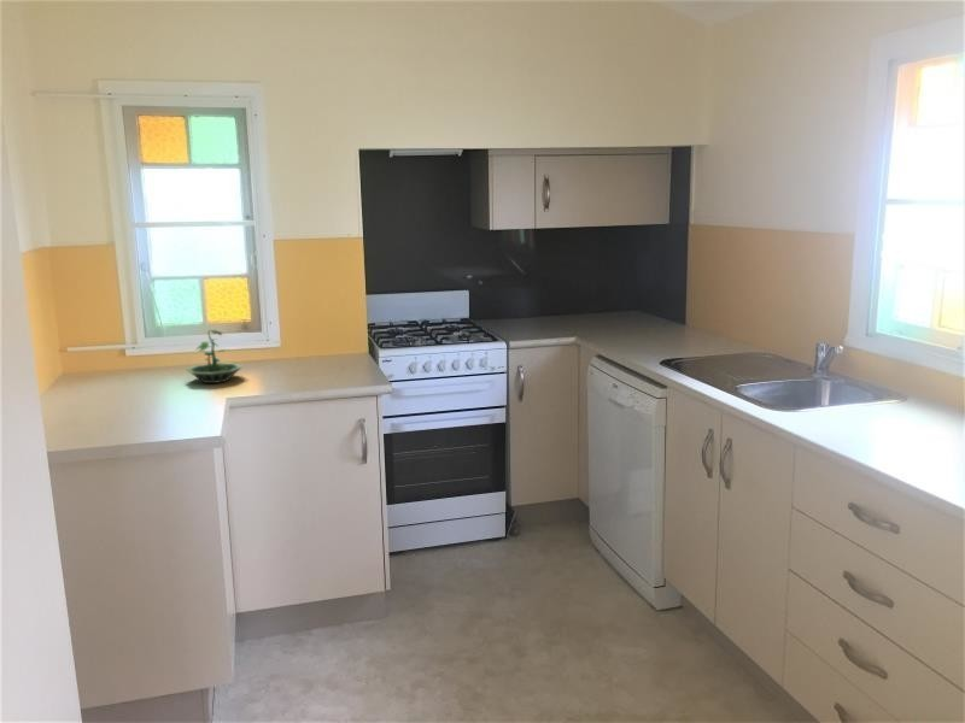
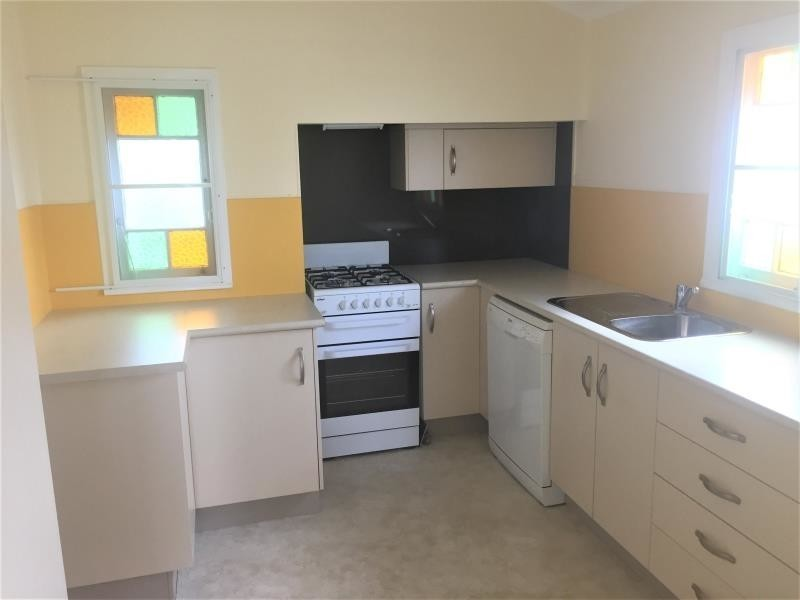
- terrarium [185,329,244,384]
